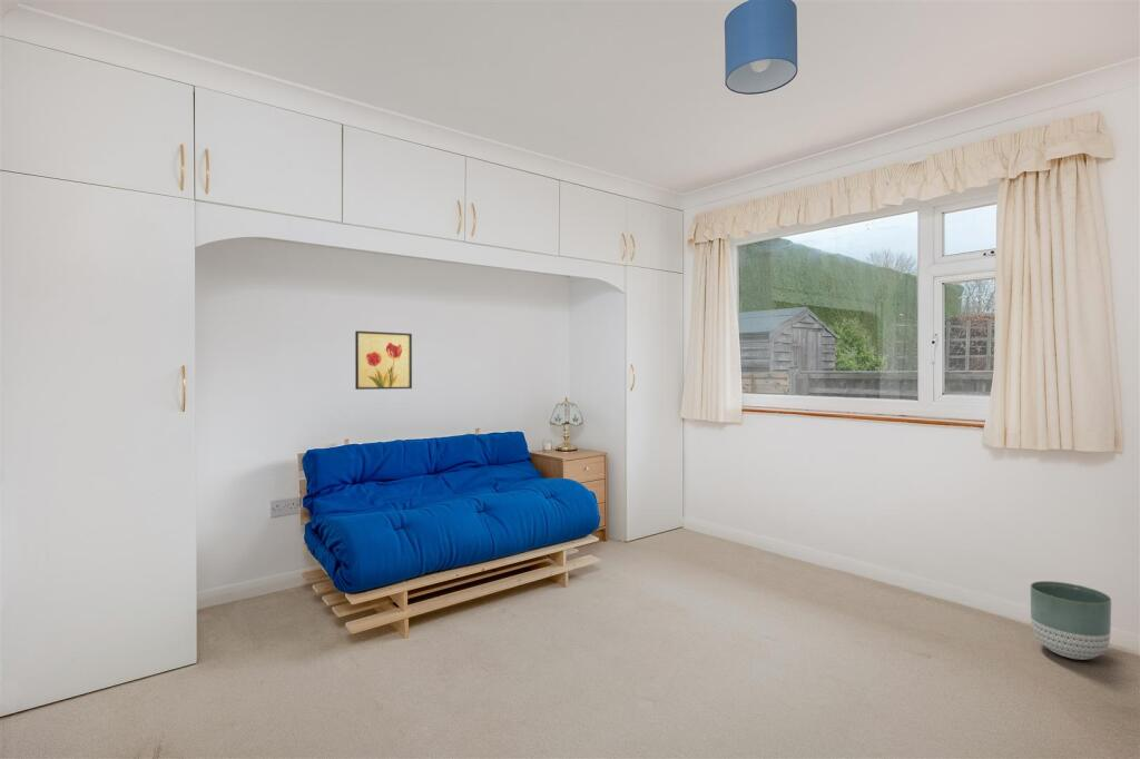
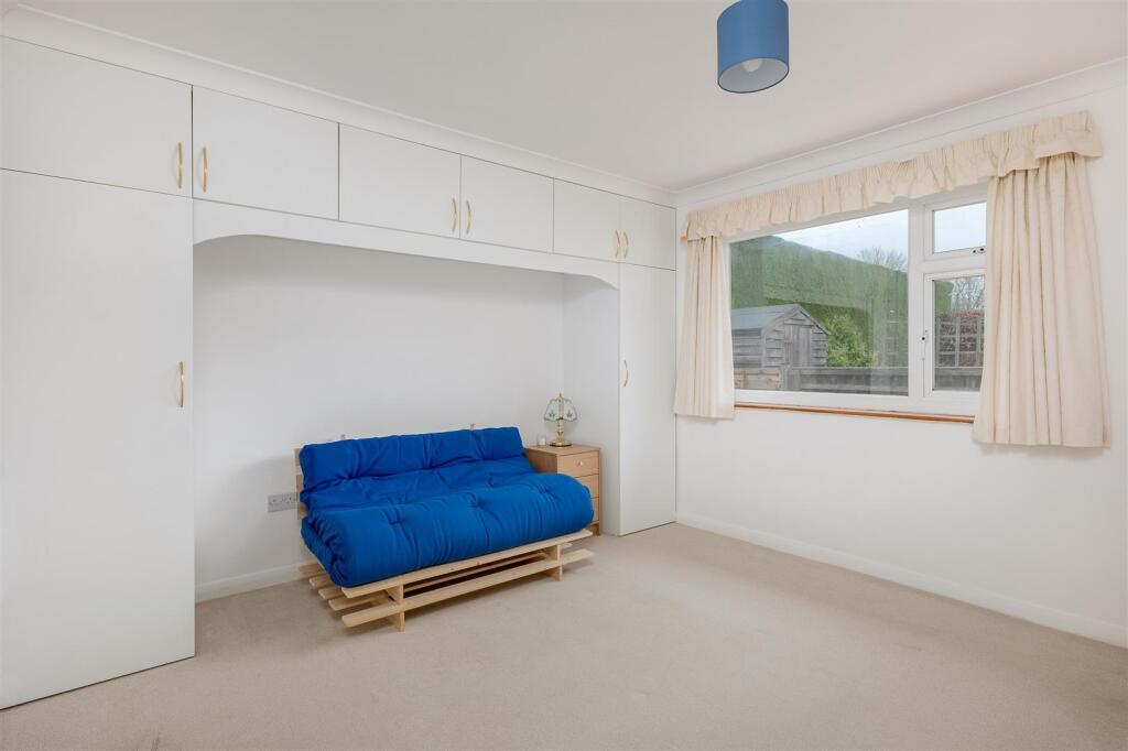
- wall art [354,329,413,391]
- planter [1029,580,1112,661]
